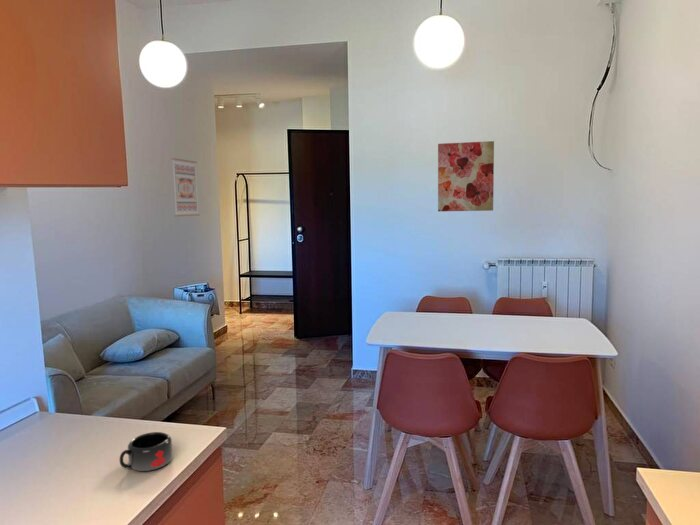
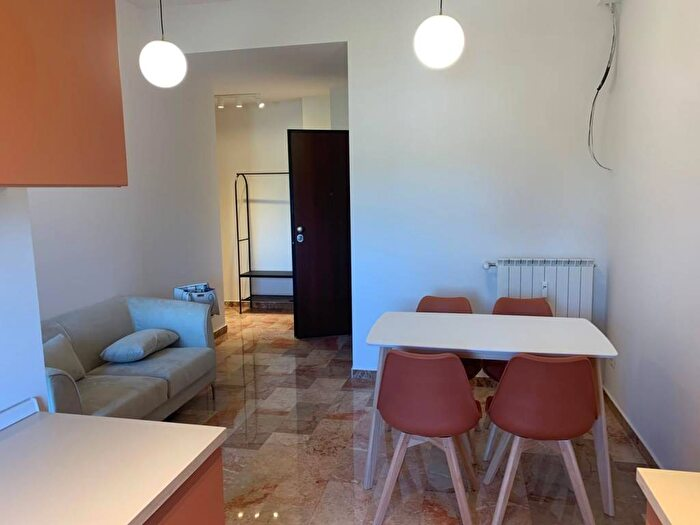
- wall art [437,140,495,212]
- mug [119,431,173,472]
- wall art [170,157,201,217]
